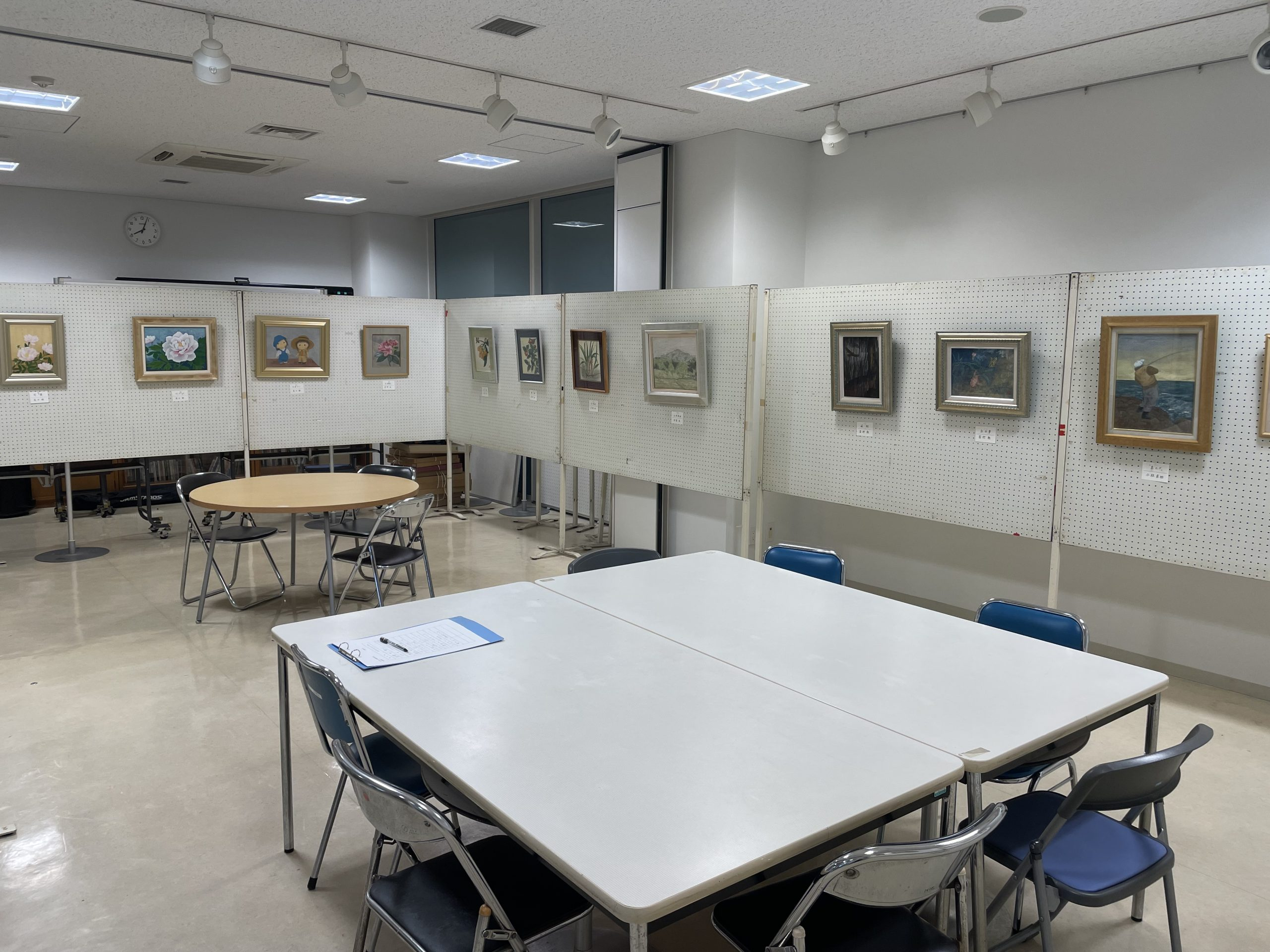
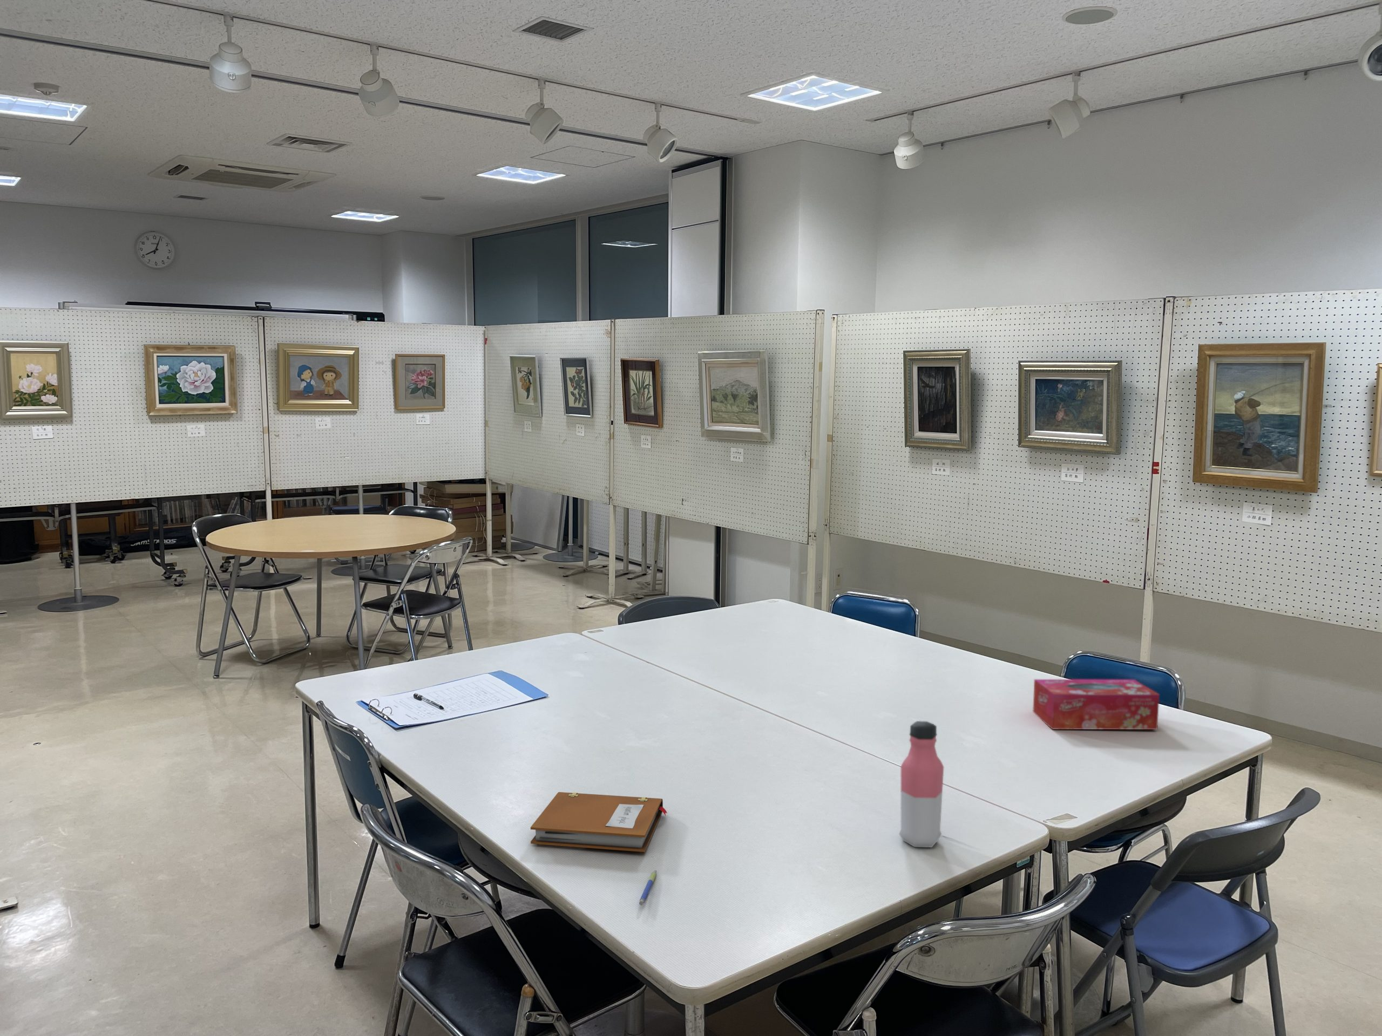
+ pen [639,869,657,905]
+ water bottle [899,720,945,848]
+ tissue box [1033,679,1160,730]
+ notebook [530,791,668,852]
